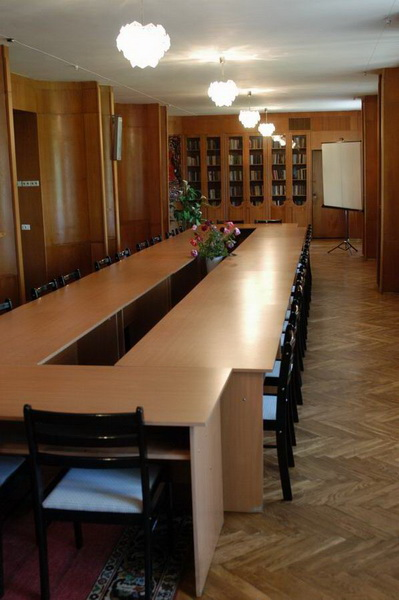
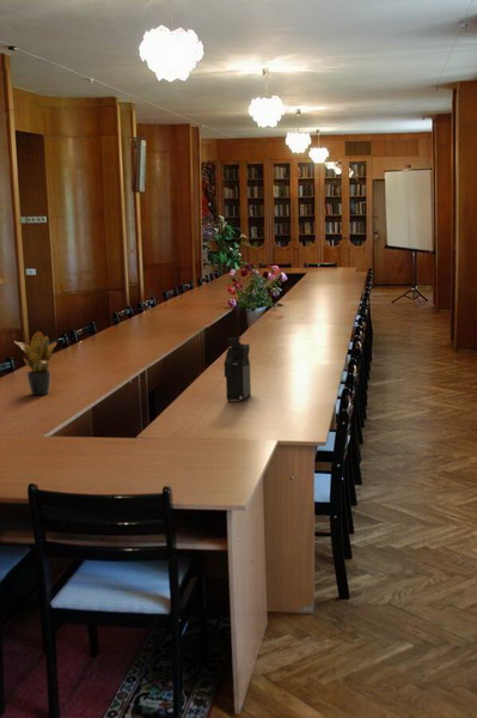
+ coffee maker [222,336,252,402]
+ potted plant [13,329,59,396]
